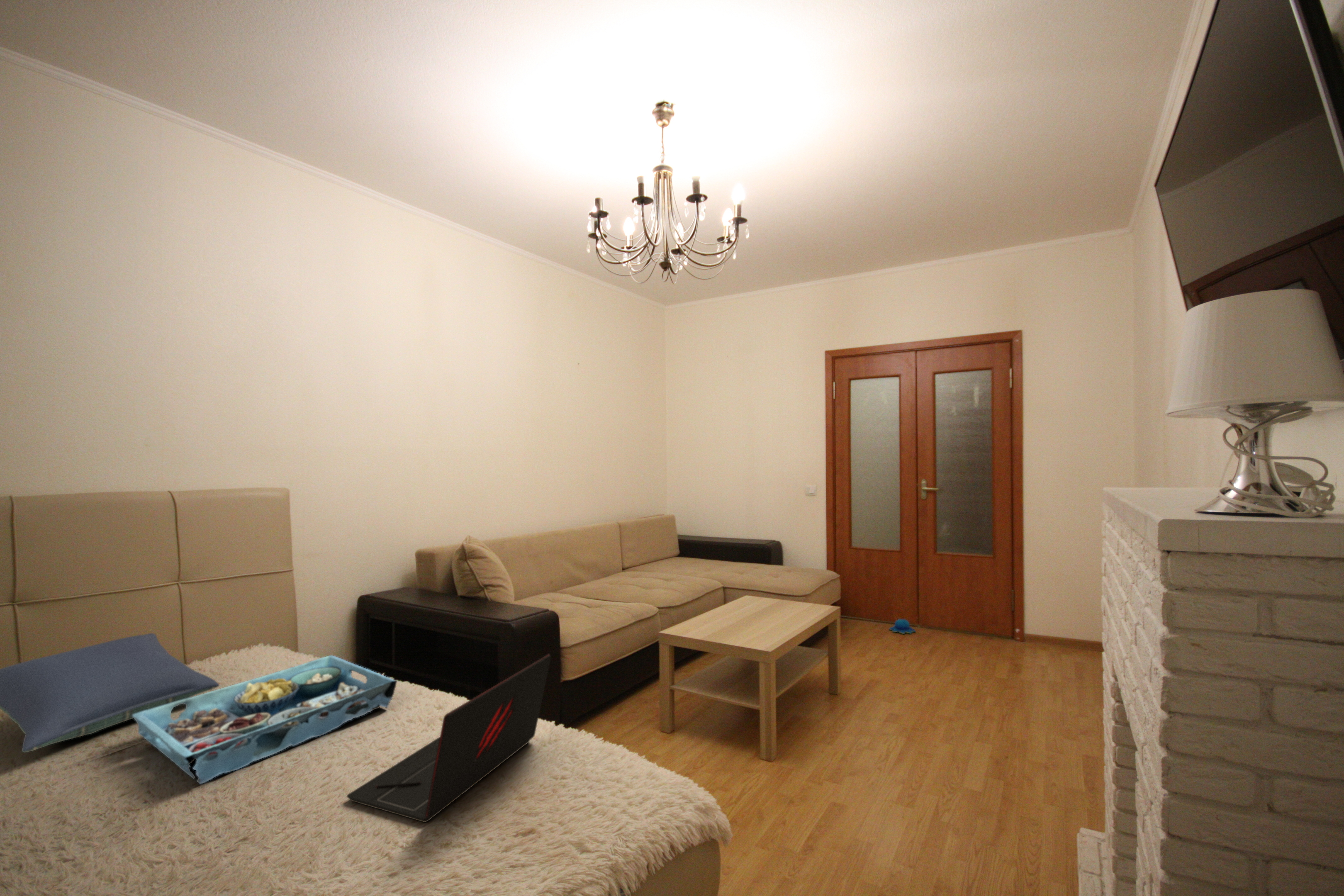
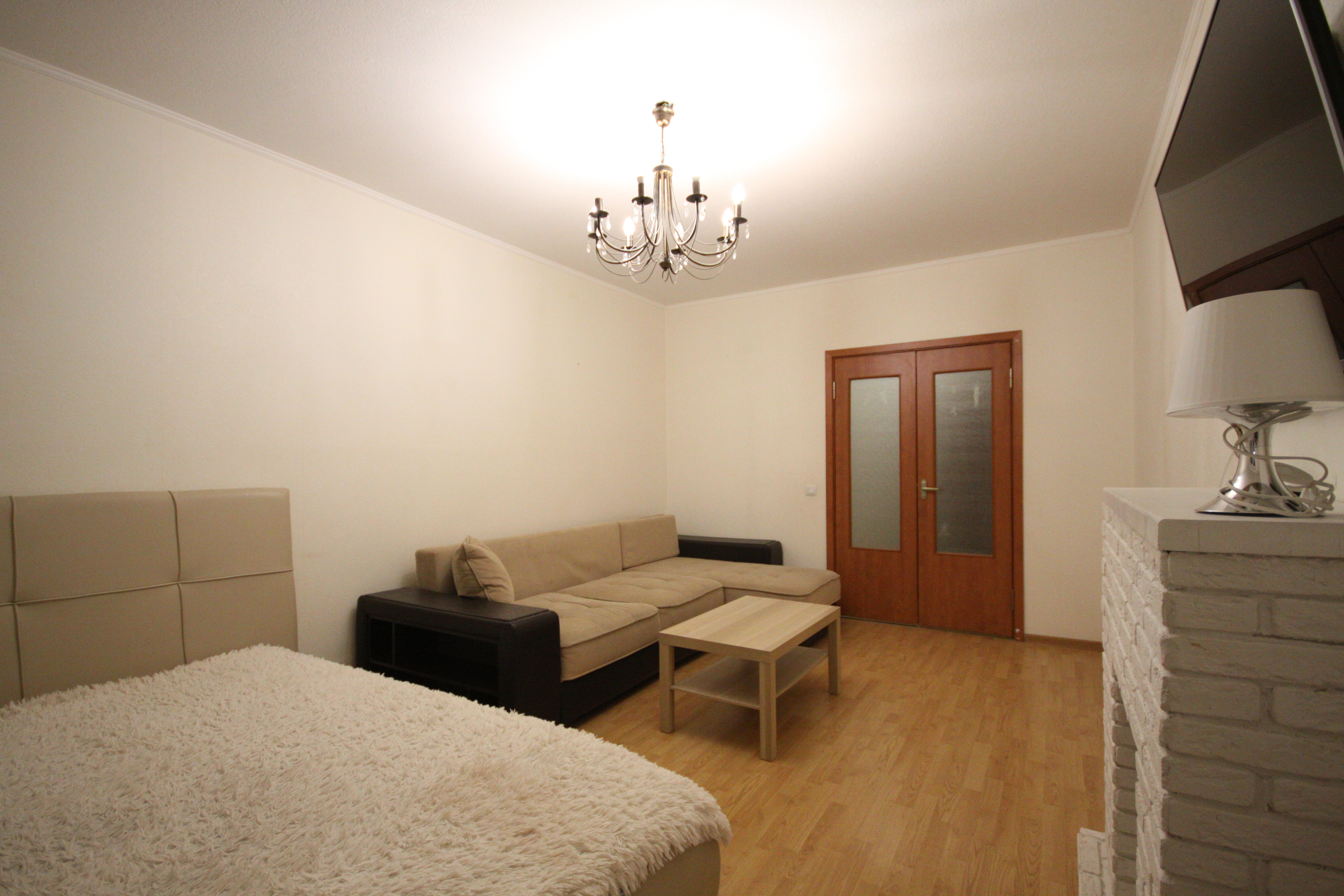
- pillow [0,633,220,753]
- plush toy [889,619,916,635]
- serving tray [131,655,398,784]
- laptop [346,653,551,823]
